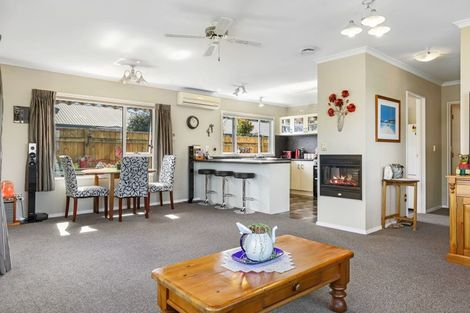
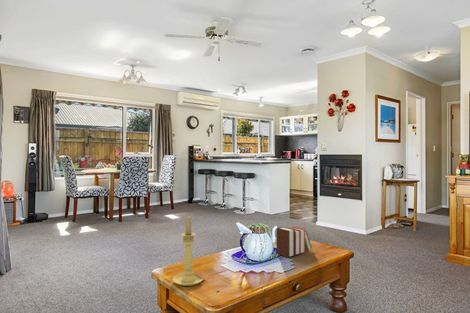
+ candle holder [172,216,204,287]
+ books [276,226,313,258]
